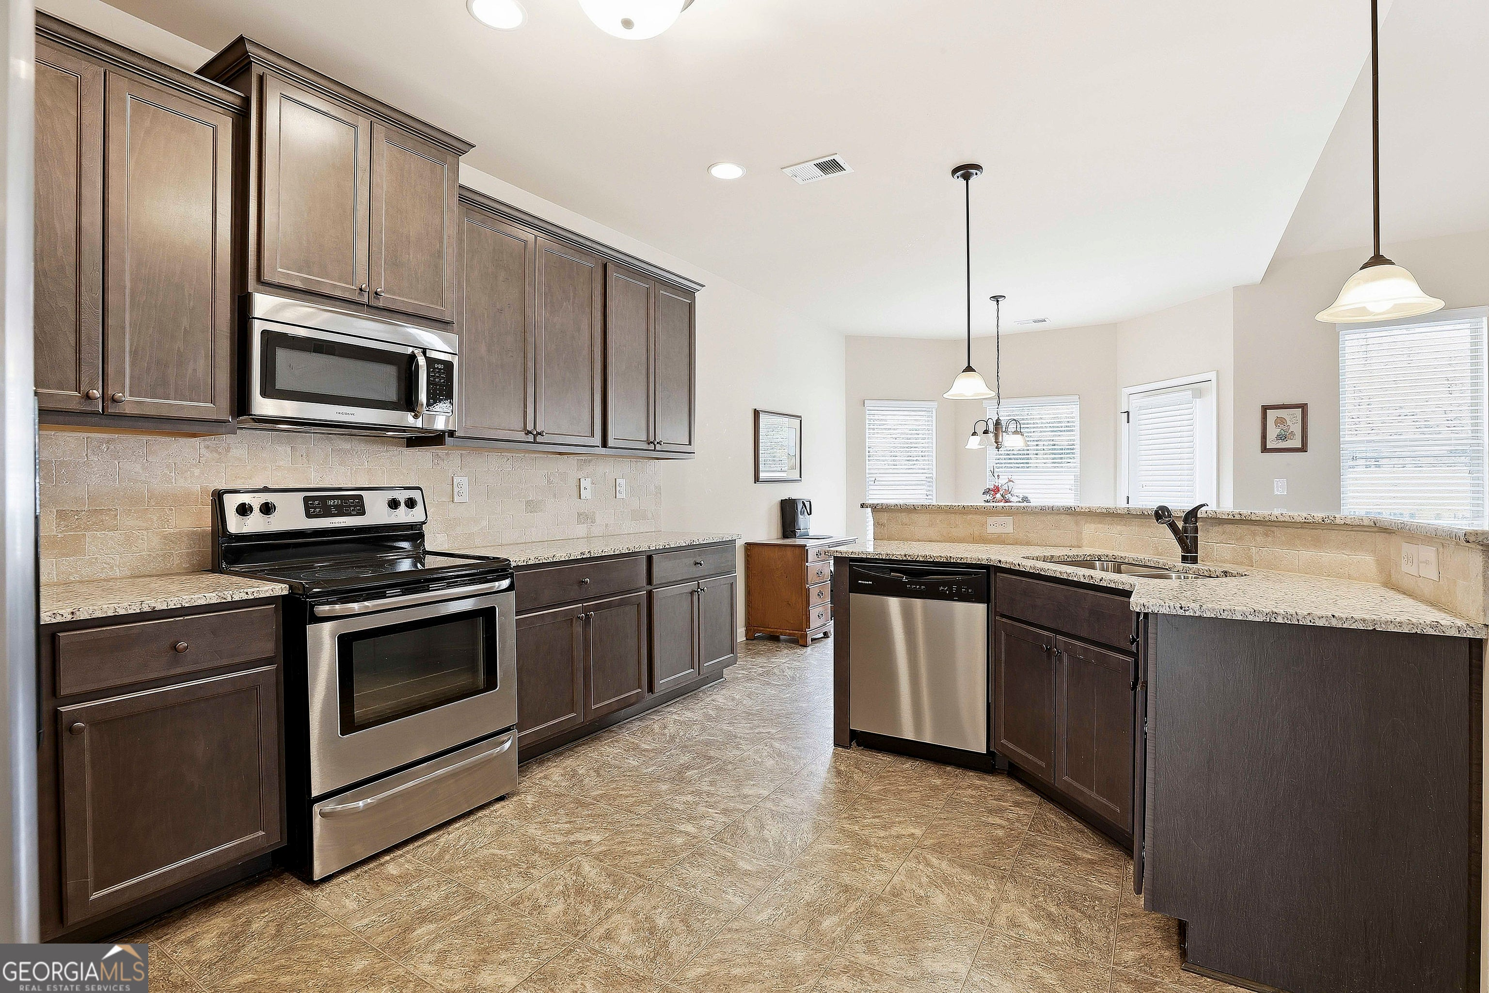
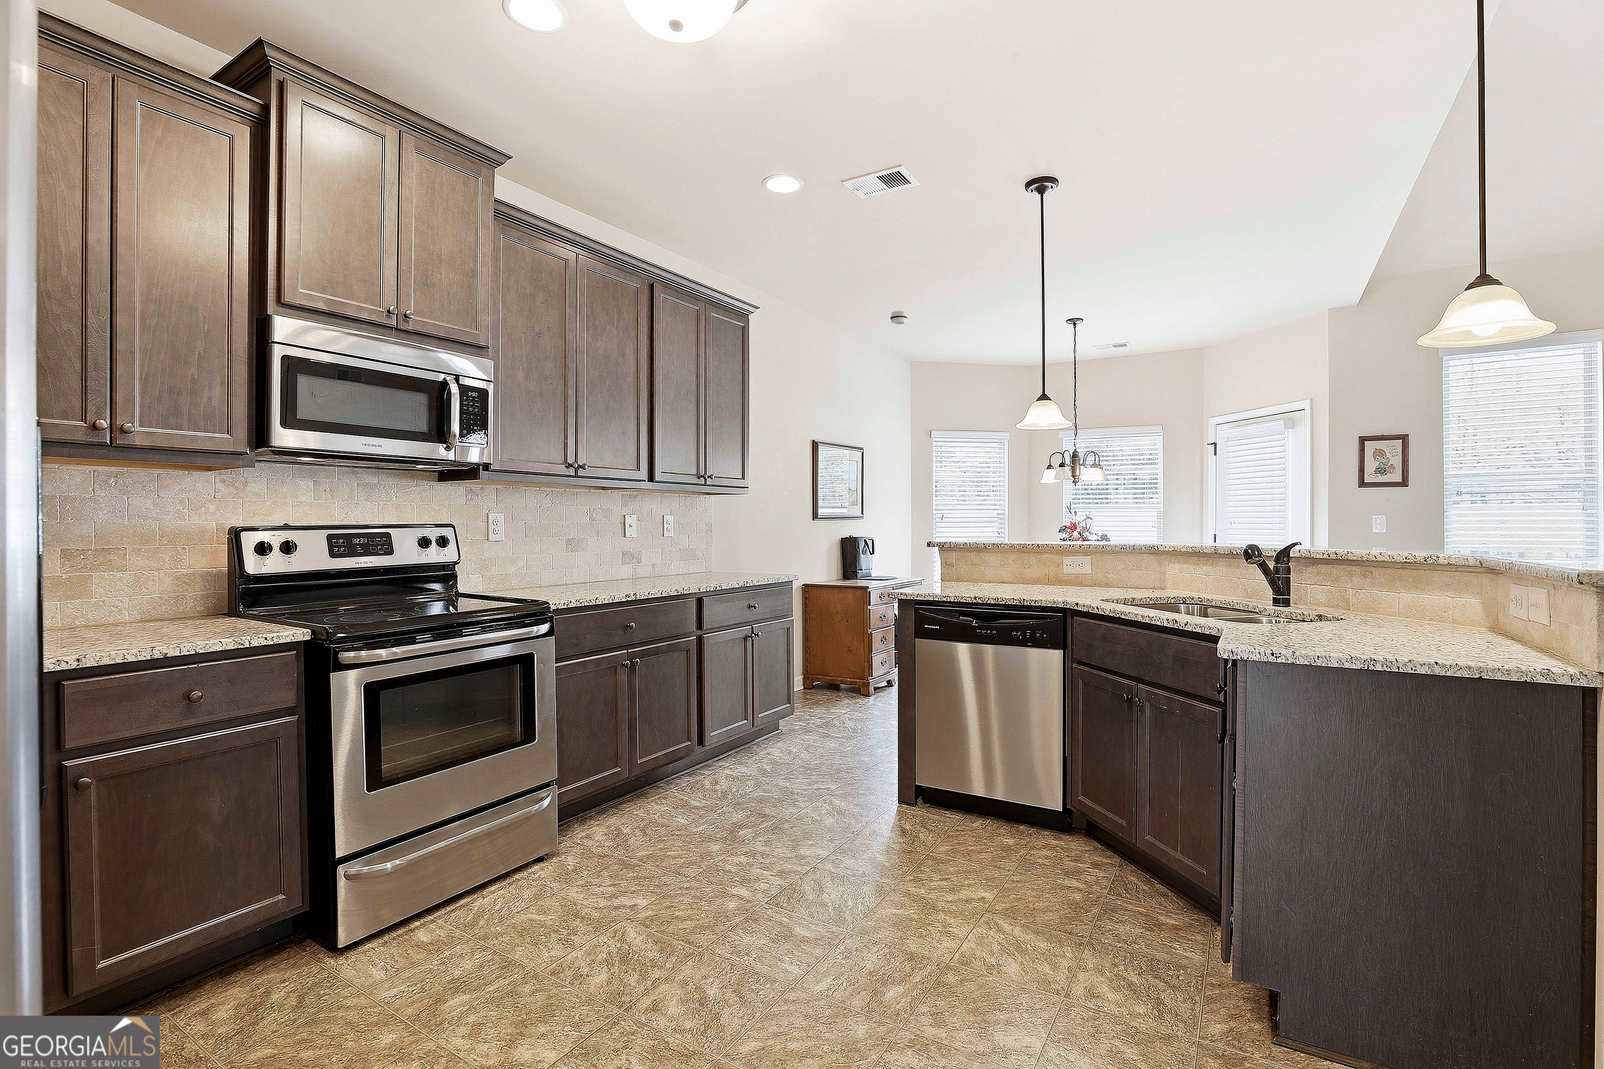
+ smoke detector [890,310,908,326]
